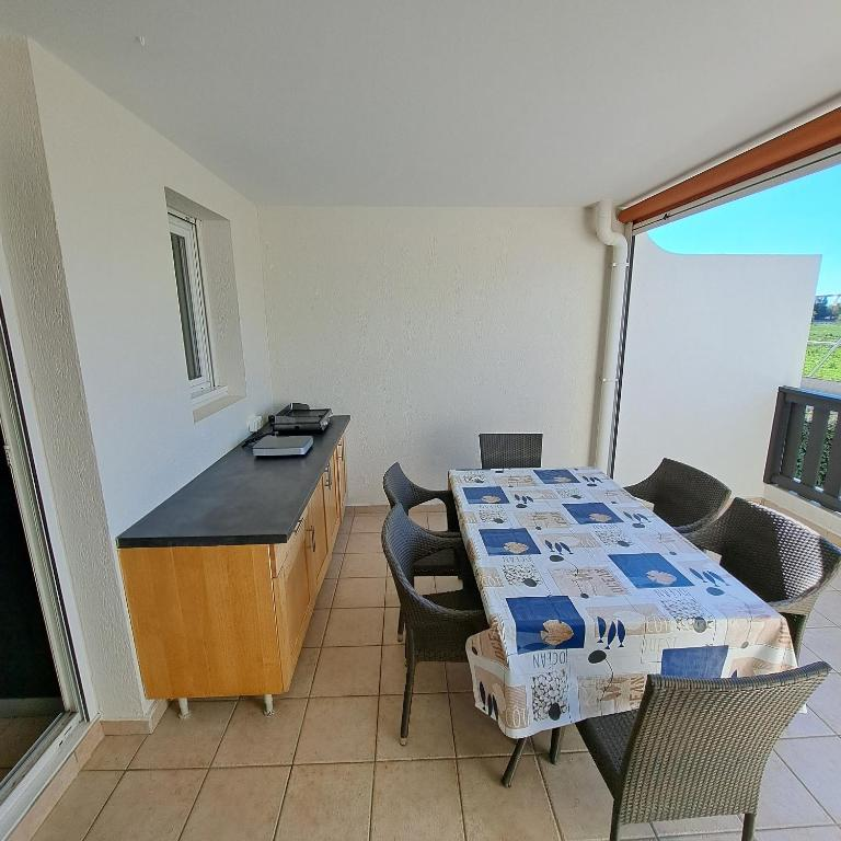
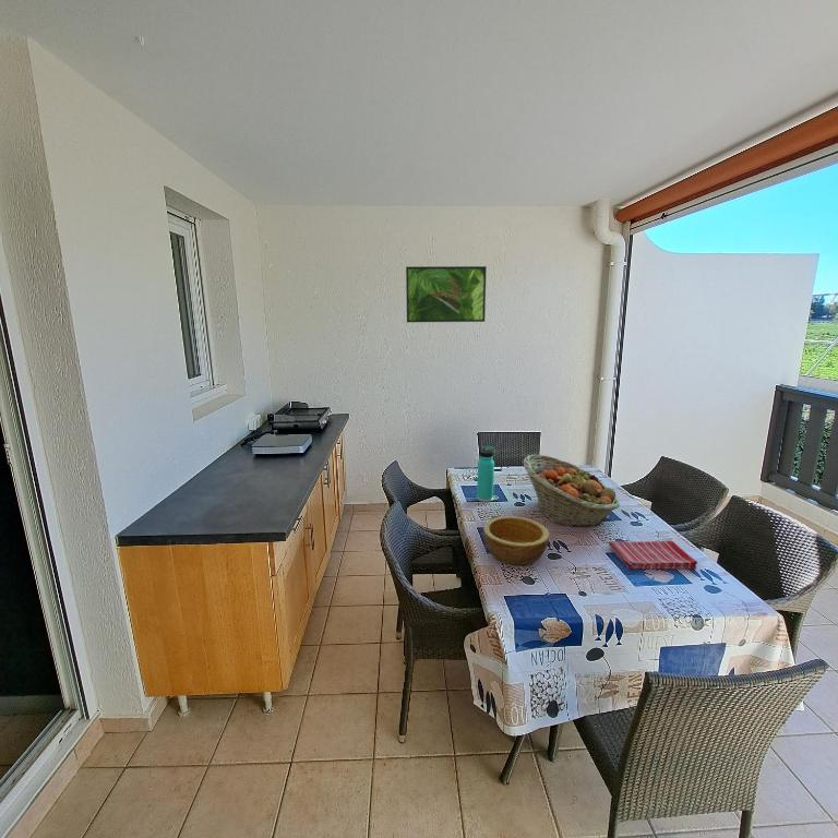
+ fruit basket [522,454,621,528]
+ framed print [405,265,488,323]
+ dish towel [607,539,698,571]
+ bowl [482,515,550,566]
+ thermos bottle [476,445,495,503]
